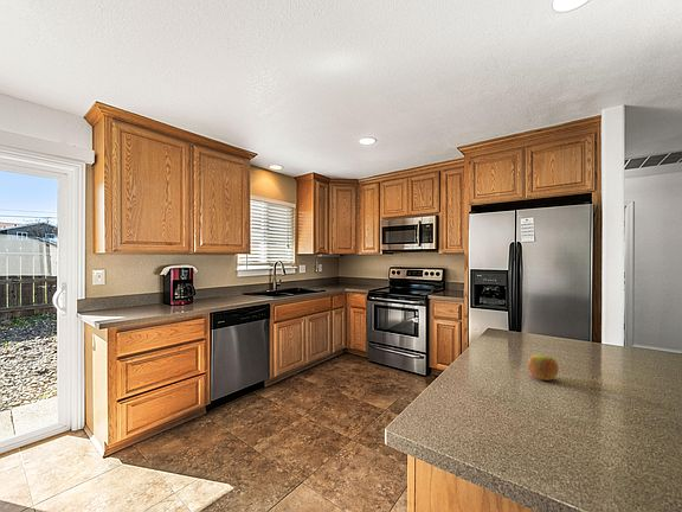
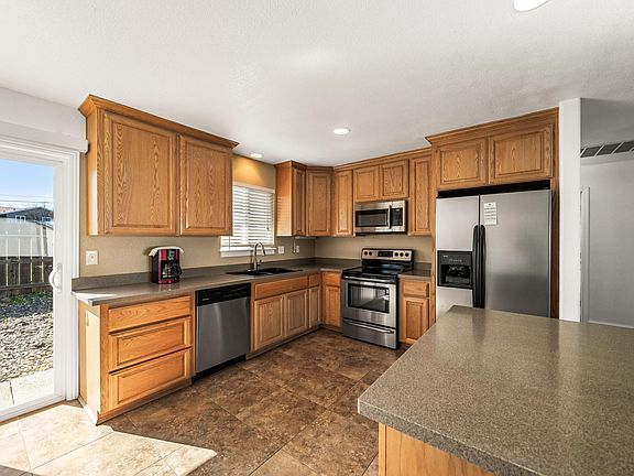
- apple [527,353,560,382]
